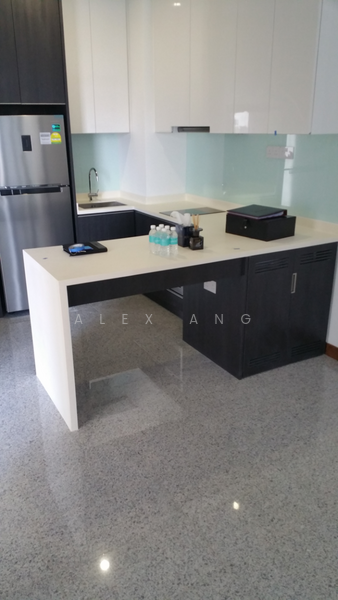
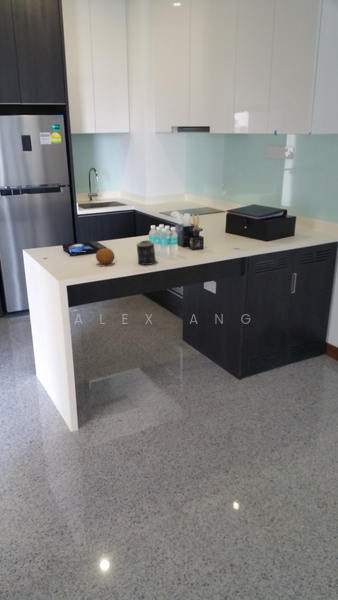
+ fruit [95,247,116,265]
+ candle [136,240,159,266]
